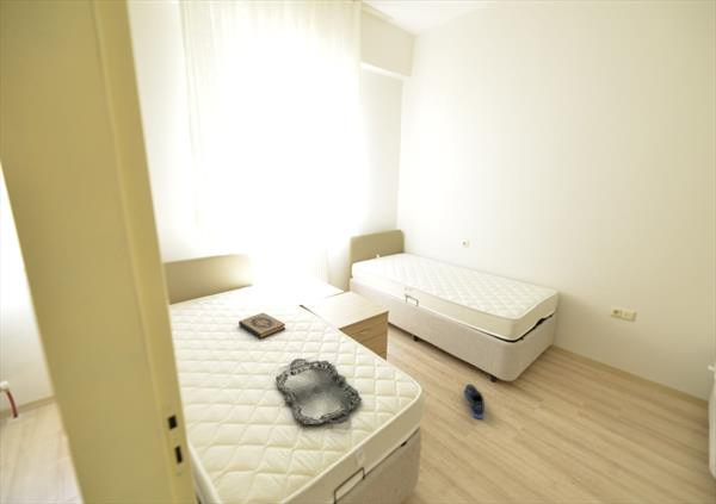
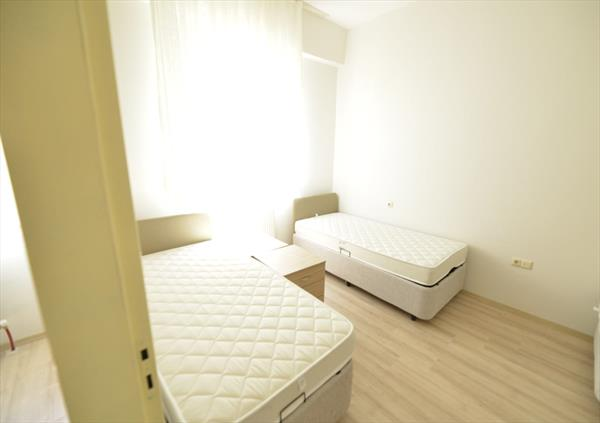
- serving tray [274,357,363,427]
- sneaker [463,382,486,419]
- hardback book [237,311,286,340]
